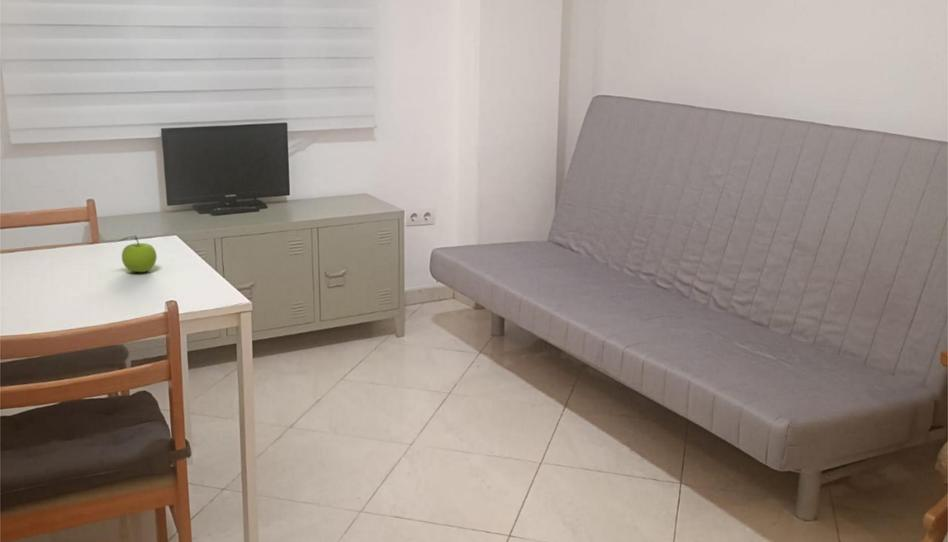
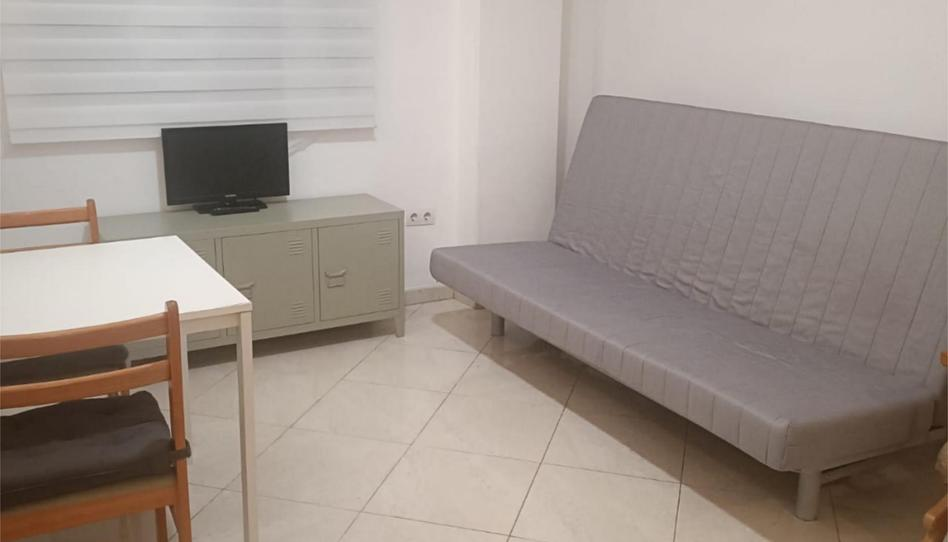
- fruit [108,235,158,273]
